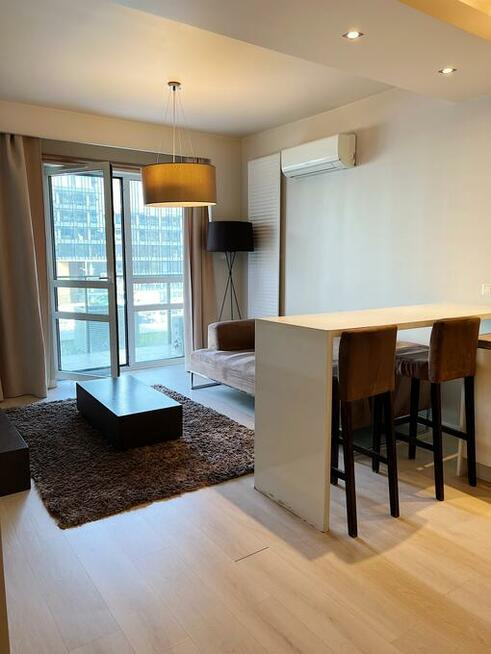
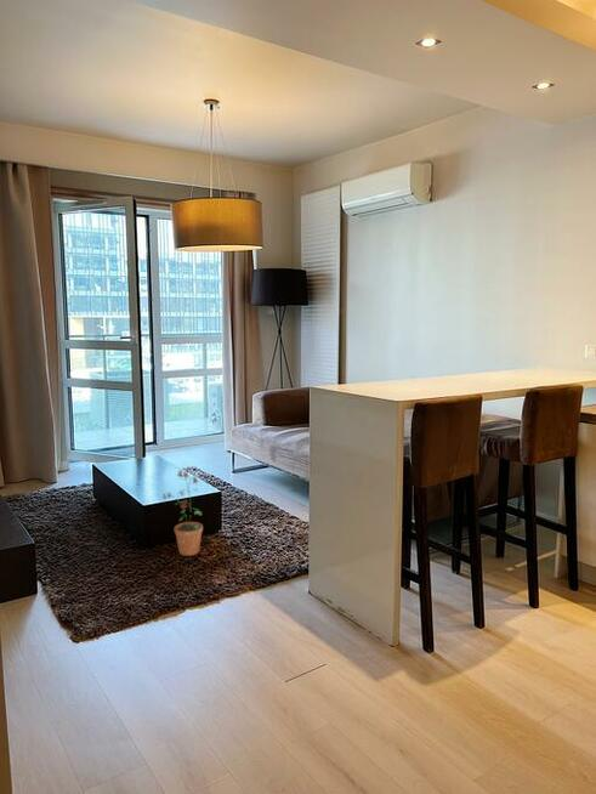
+ potted plant [160,469,204,557]
